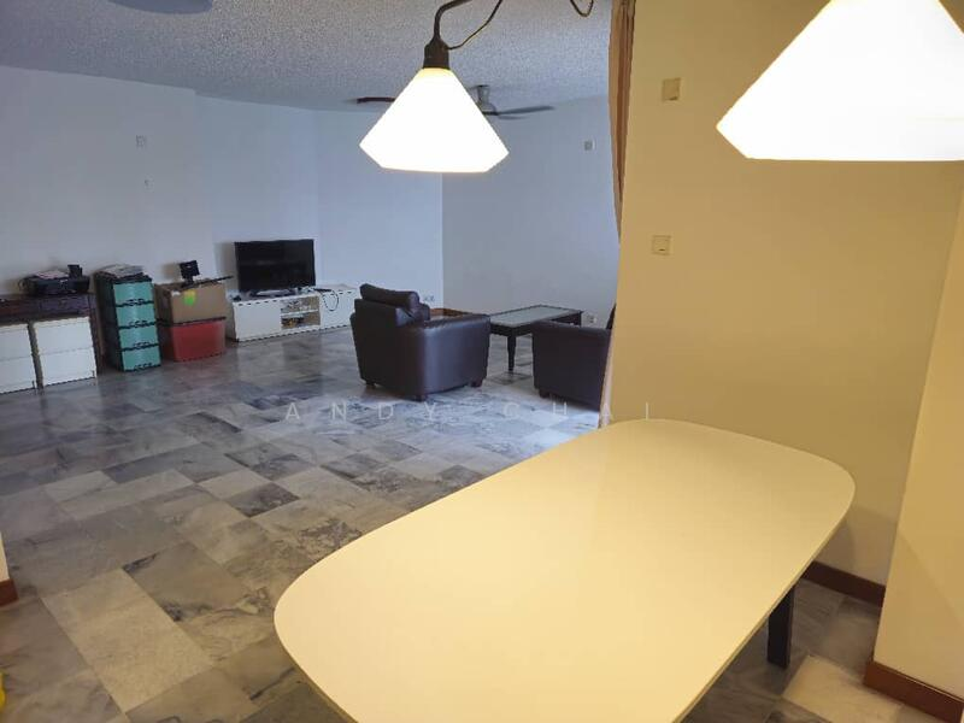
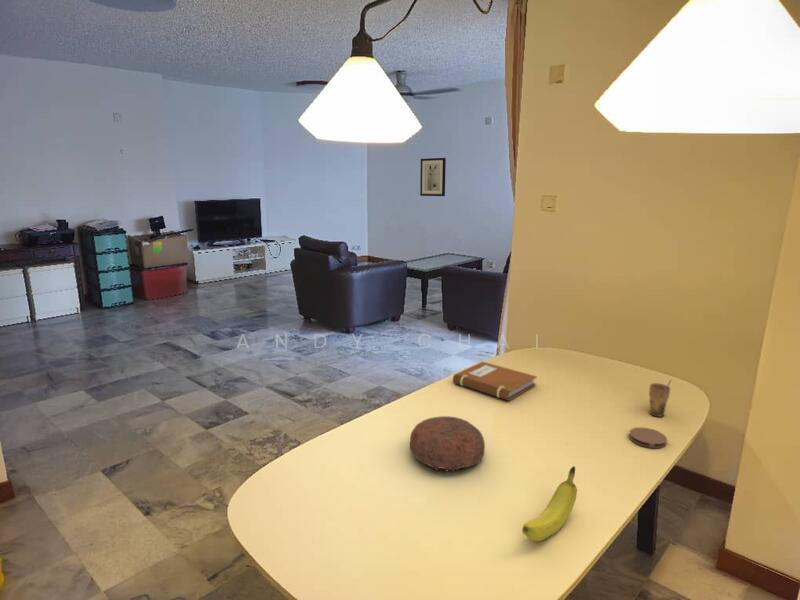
+ decorative bowl [409,415,486,473]
+ notebook [452,361,538,402]
+ fruit [521,465,578,542]
+ cup [648,379,672,418]
+ wall art [419,157,447,197]
+ coaster [628,427,668,449]
